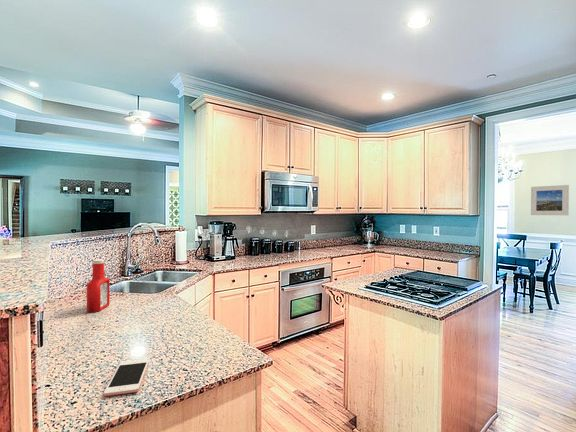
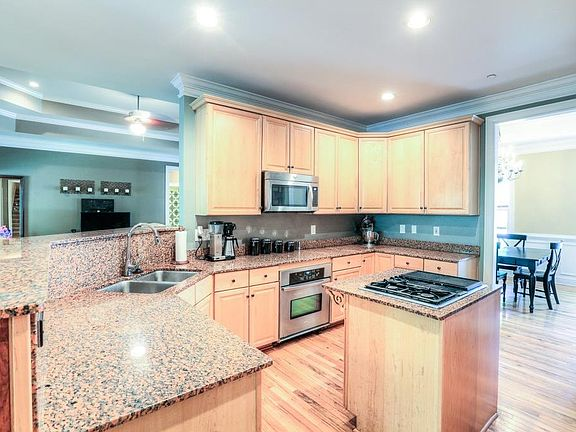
- soap bottle [86,258,110,313]
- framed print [530,184,570,216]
- cell phone [103,359,150,397]
